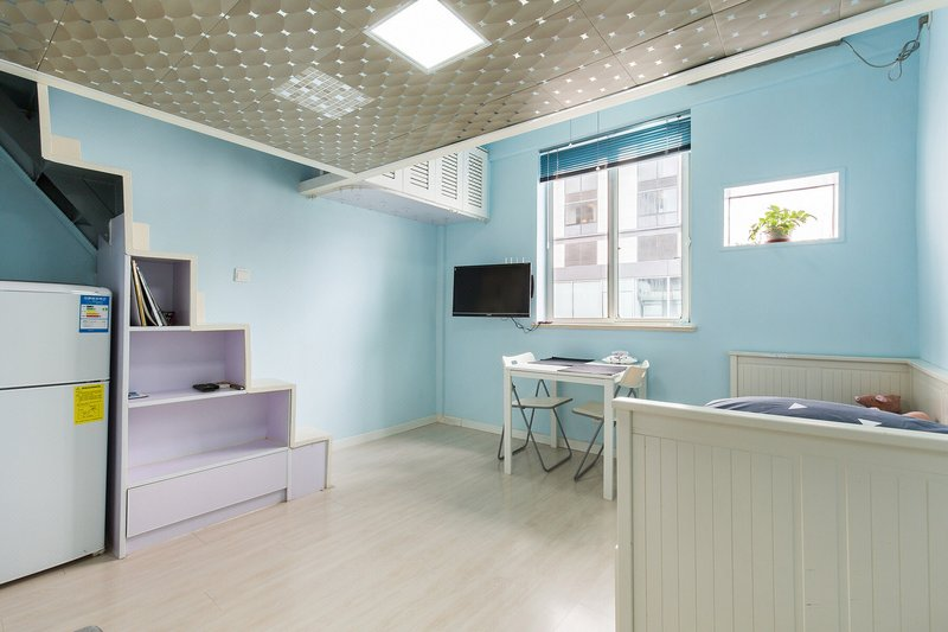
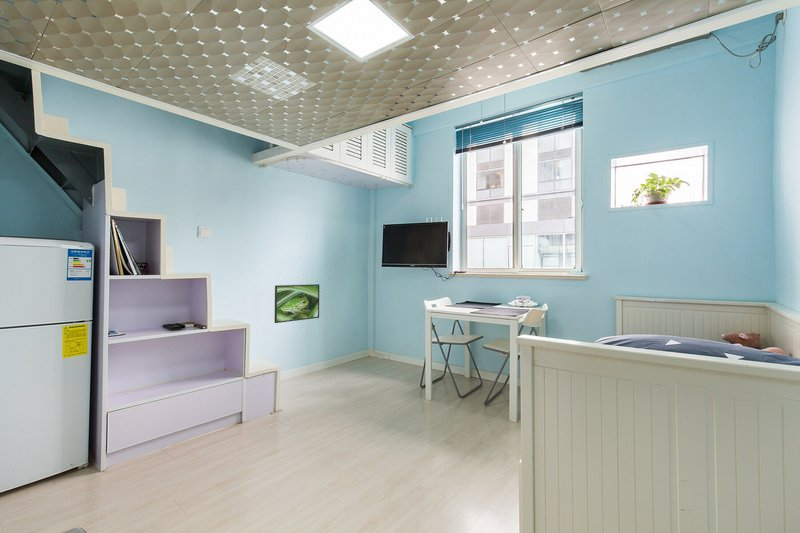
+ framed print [273,283,320,324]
